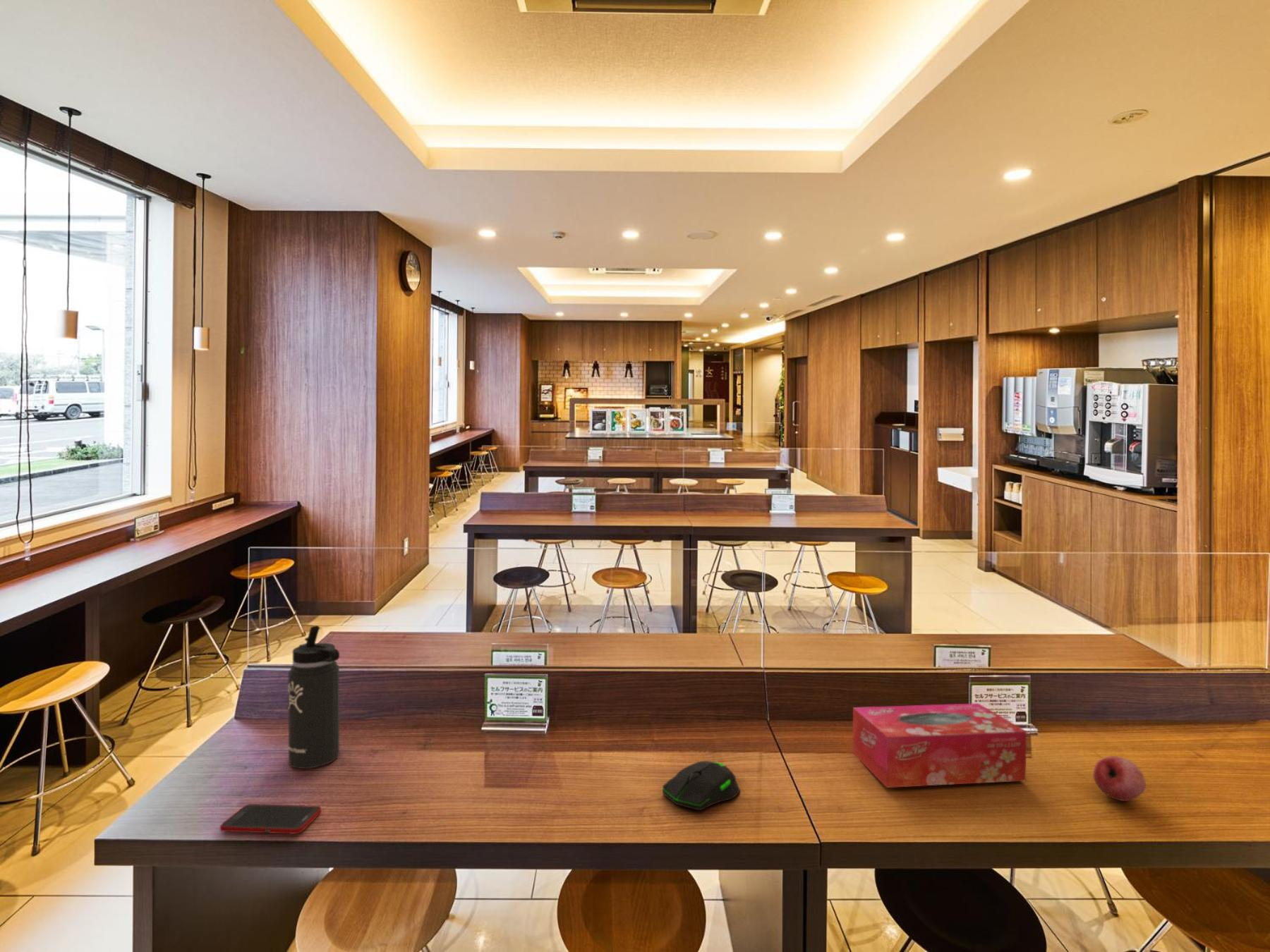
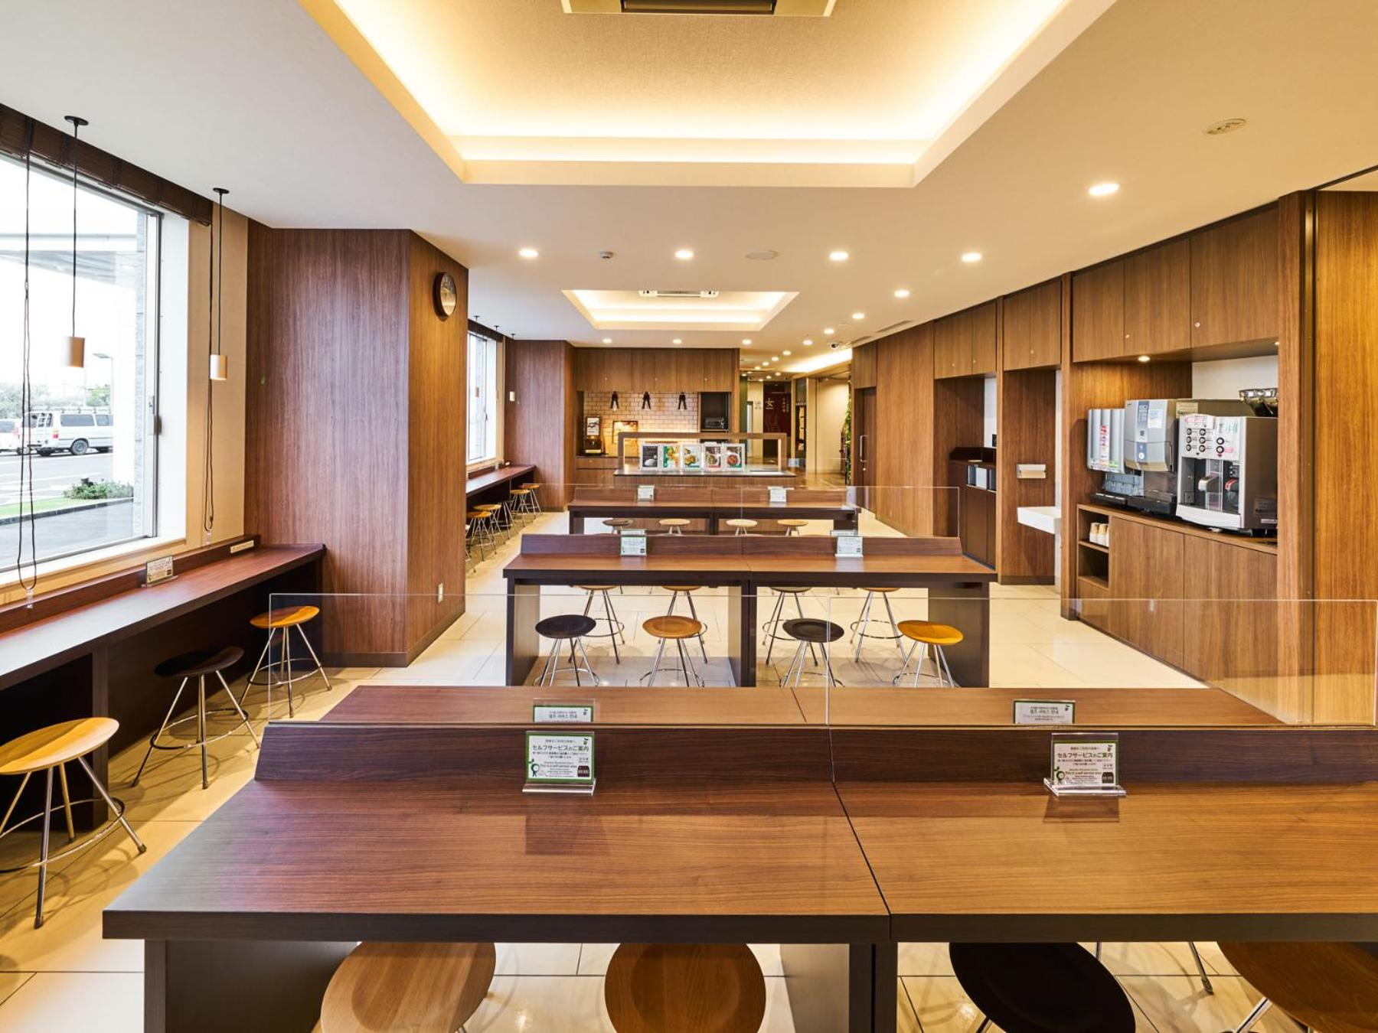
- thermos bottle [287,625,341,769]
- fruit [1093,755,1147,802]
- computer mouse [662,760,741,811]
- cell phone [219,803,322,834]
- tissue box [852,702,1027,788]
